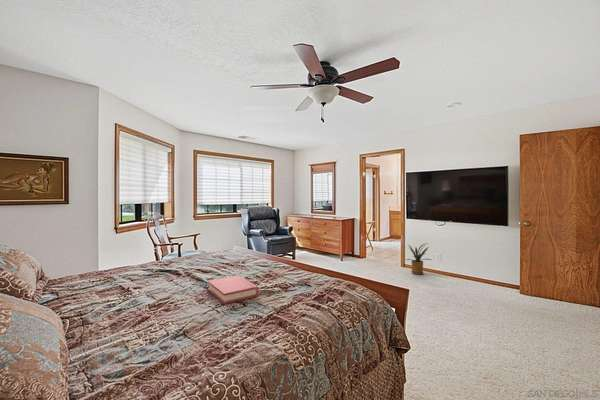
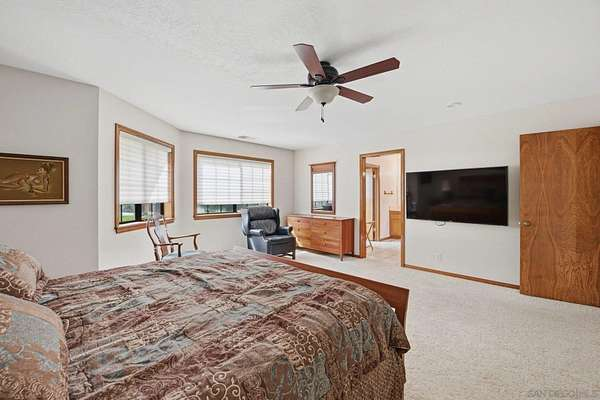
- hardback book [207,275,260,305]
- house plant [401,242,433,276]
